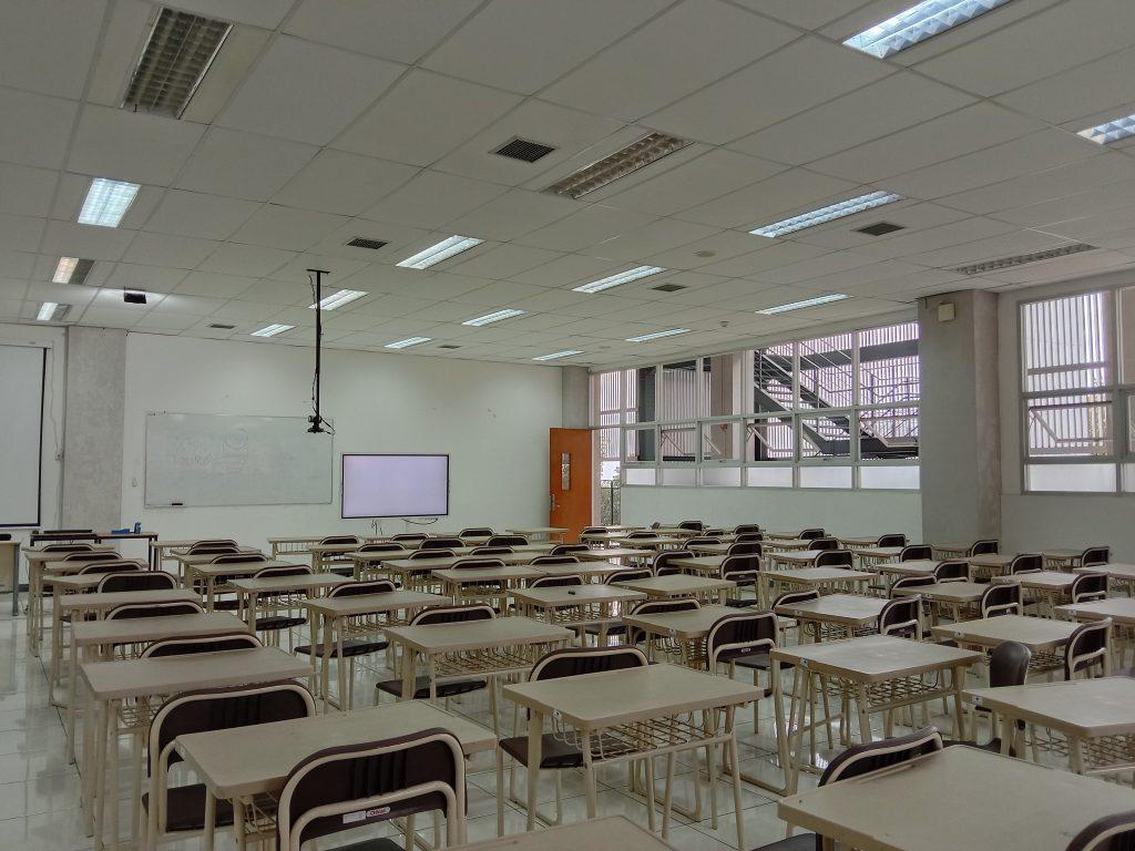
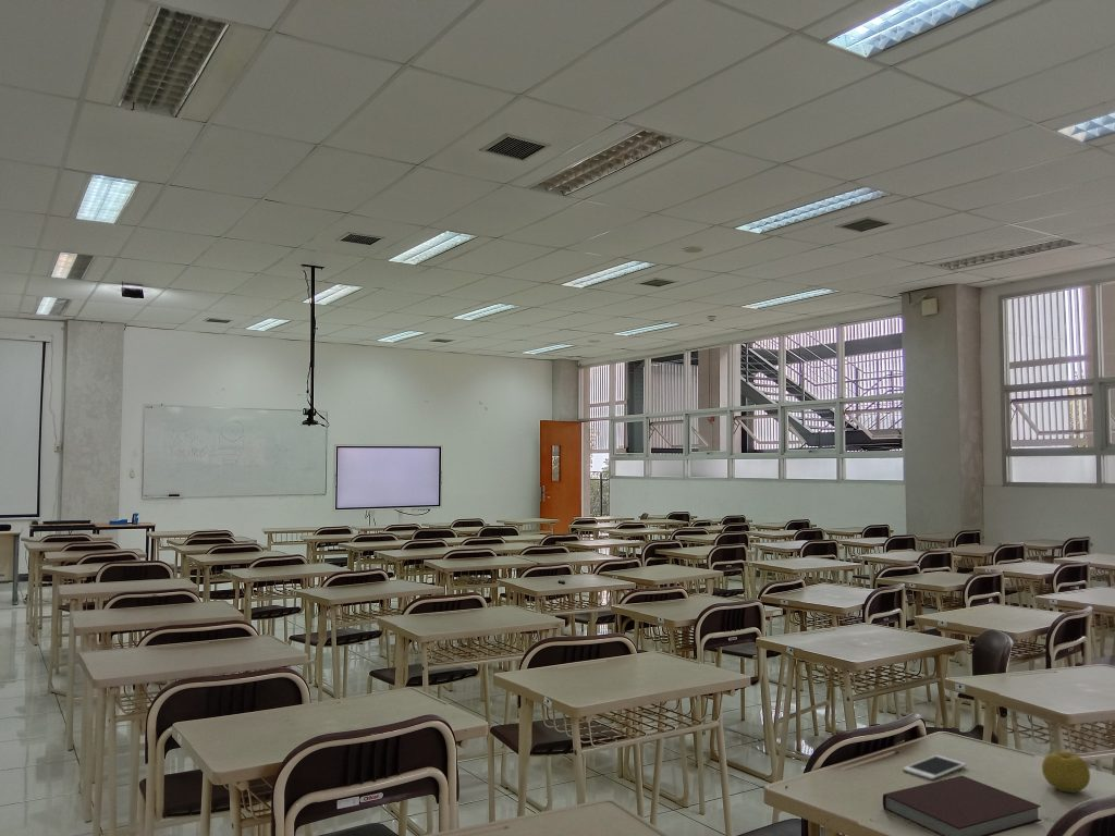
+ notebook [882,775,1042,836]
+ cell phone [902,754,967,780]
+ fruit [1041,750,1091,794]
